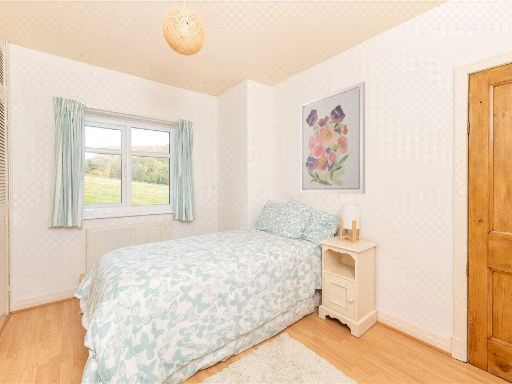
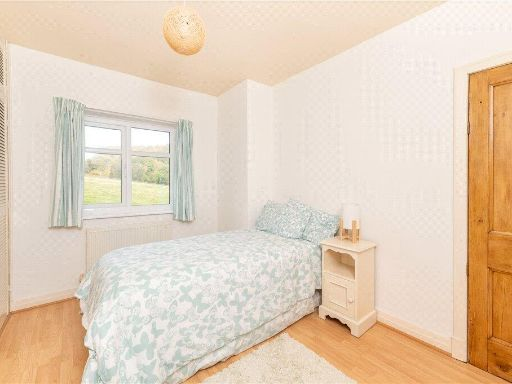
- wall art [299,80,366,195]
